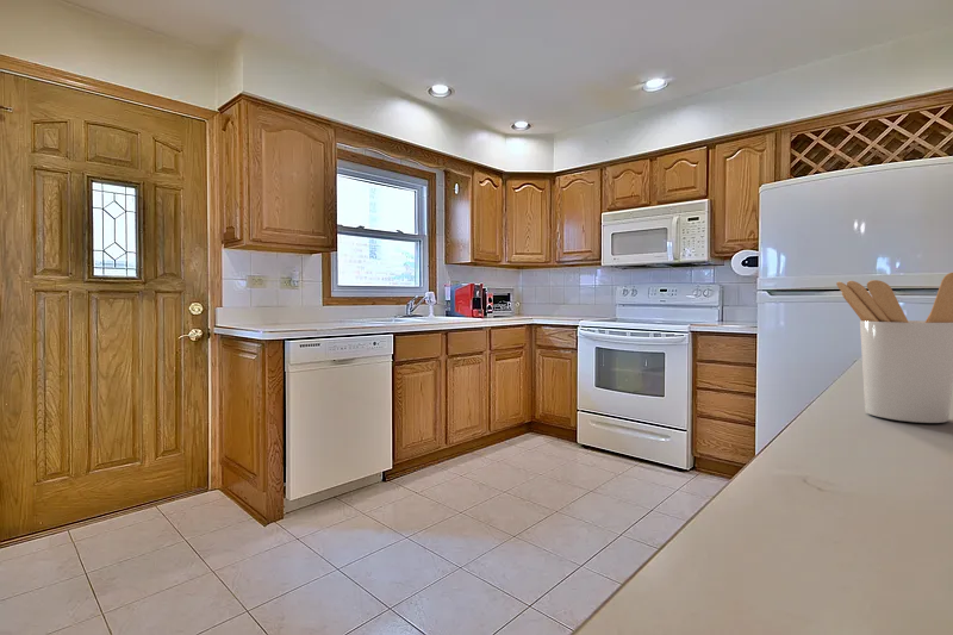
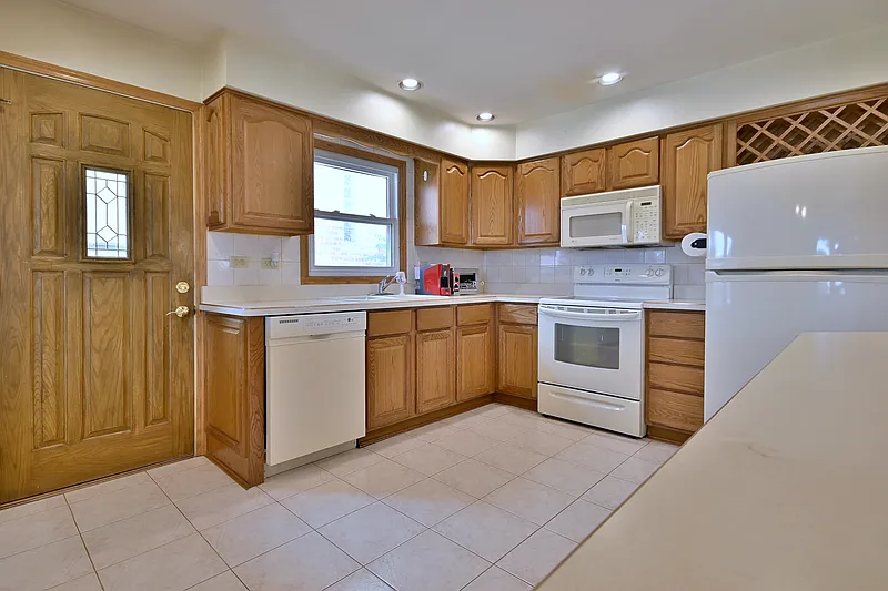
- utensil holder [835,272,953,424]
